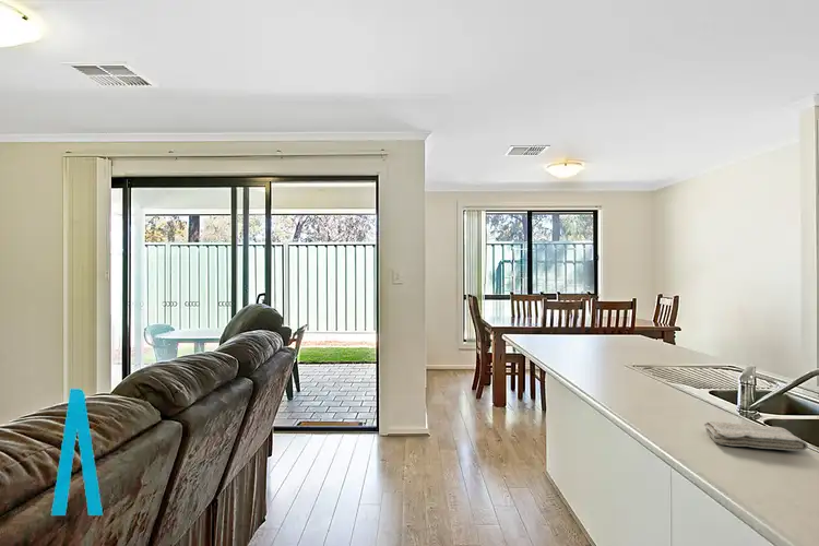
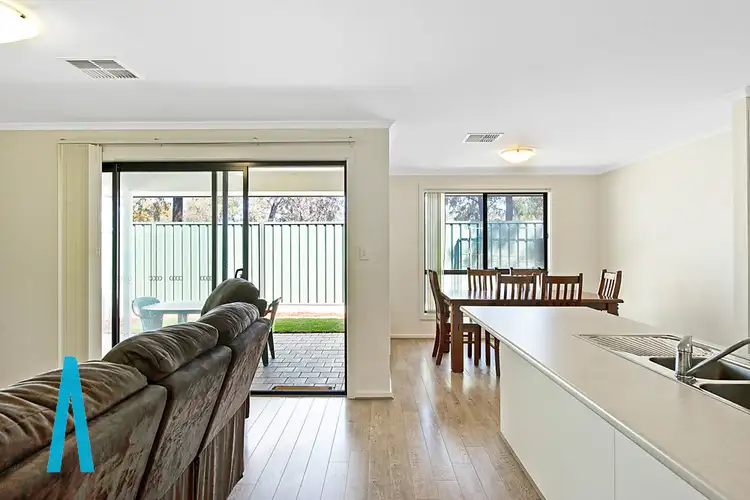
- washcloth [703,420,809,452]
